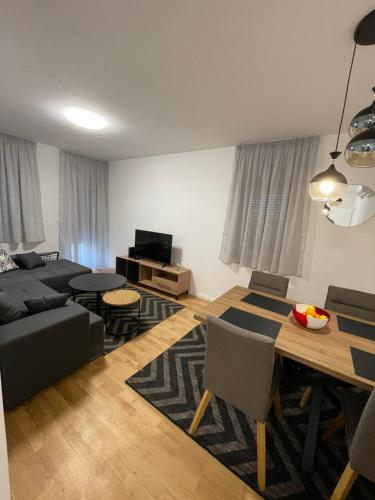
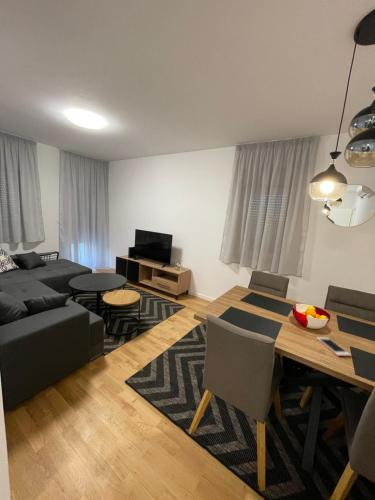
+ cell phone [316,336,352,357]
